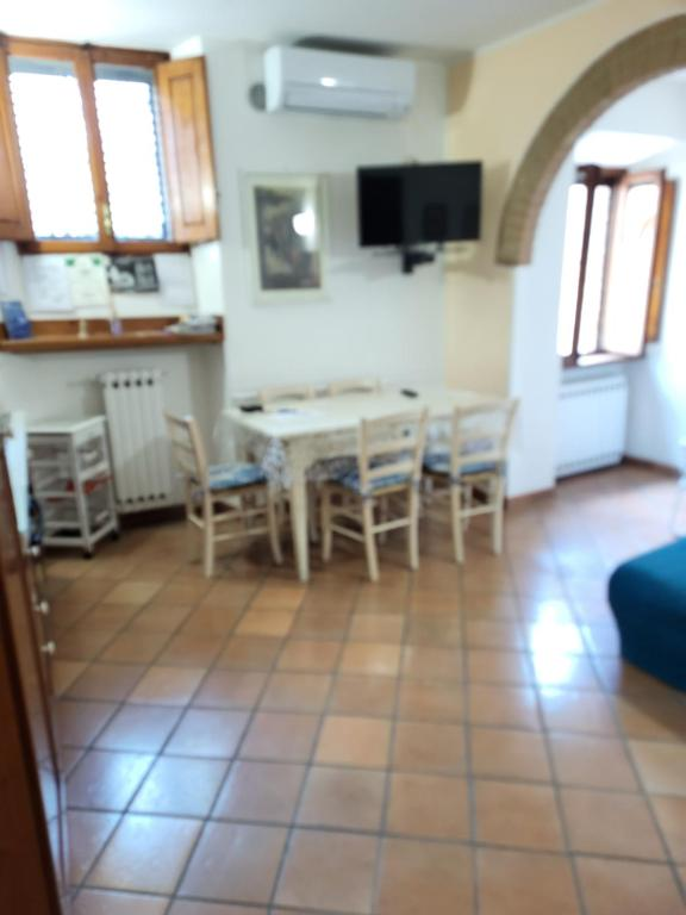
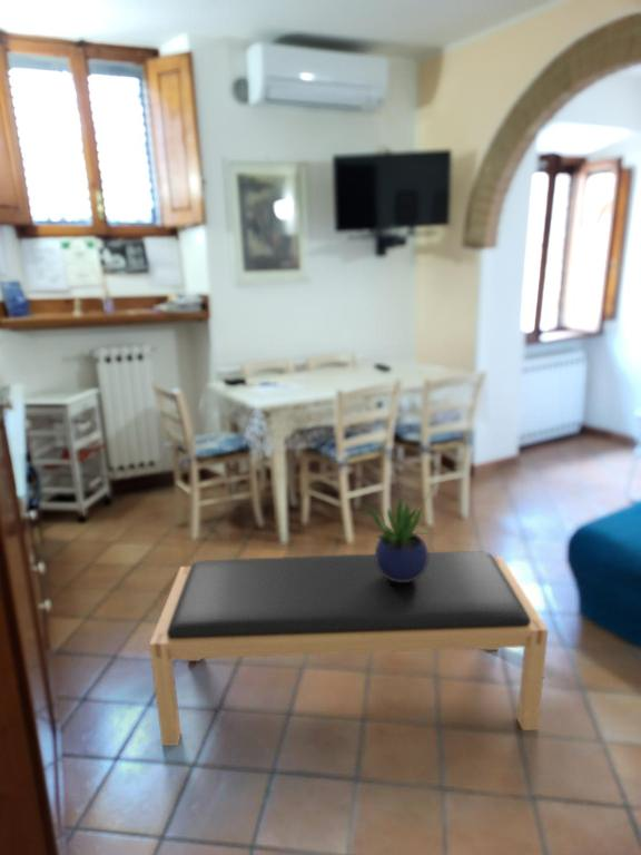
+ bench [148,551,550,747]
+ potted plant [365,490,432,582]
